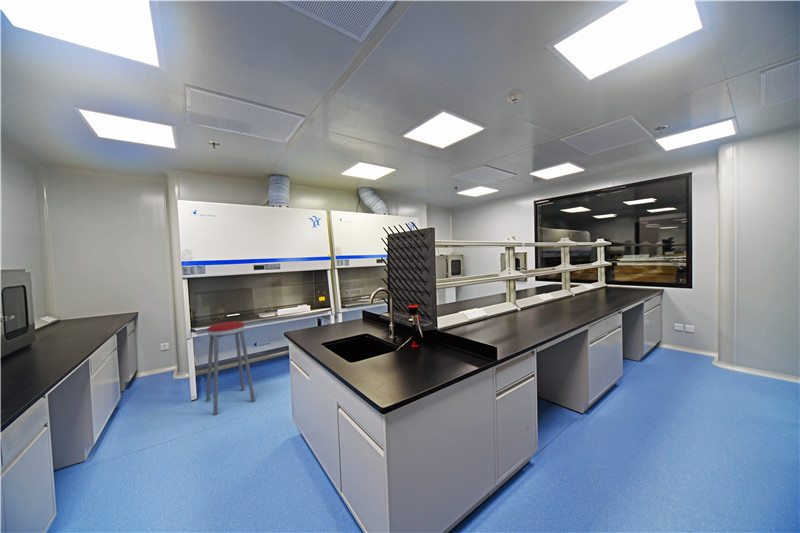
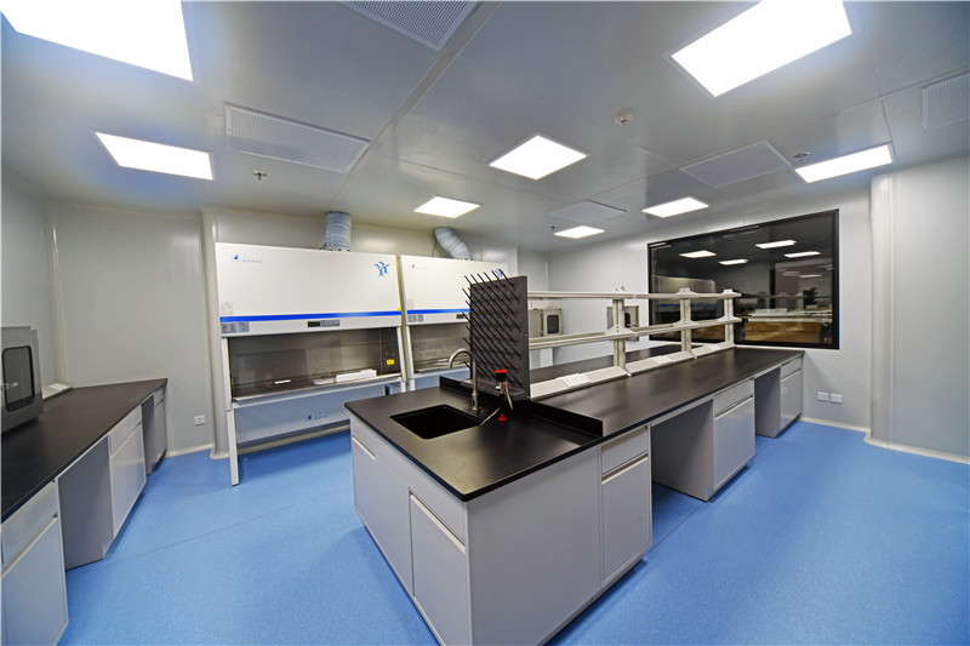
- music stool [205,320,256,416]
